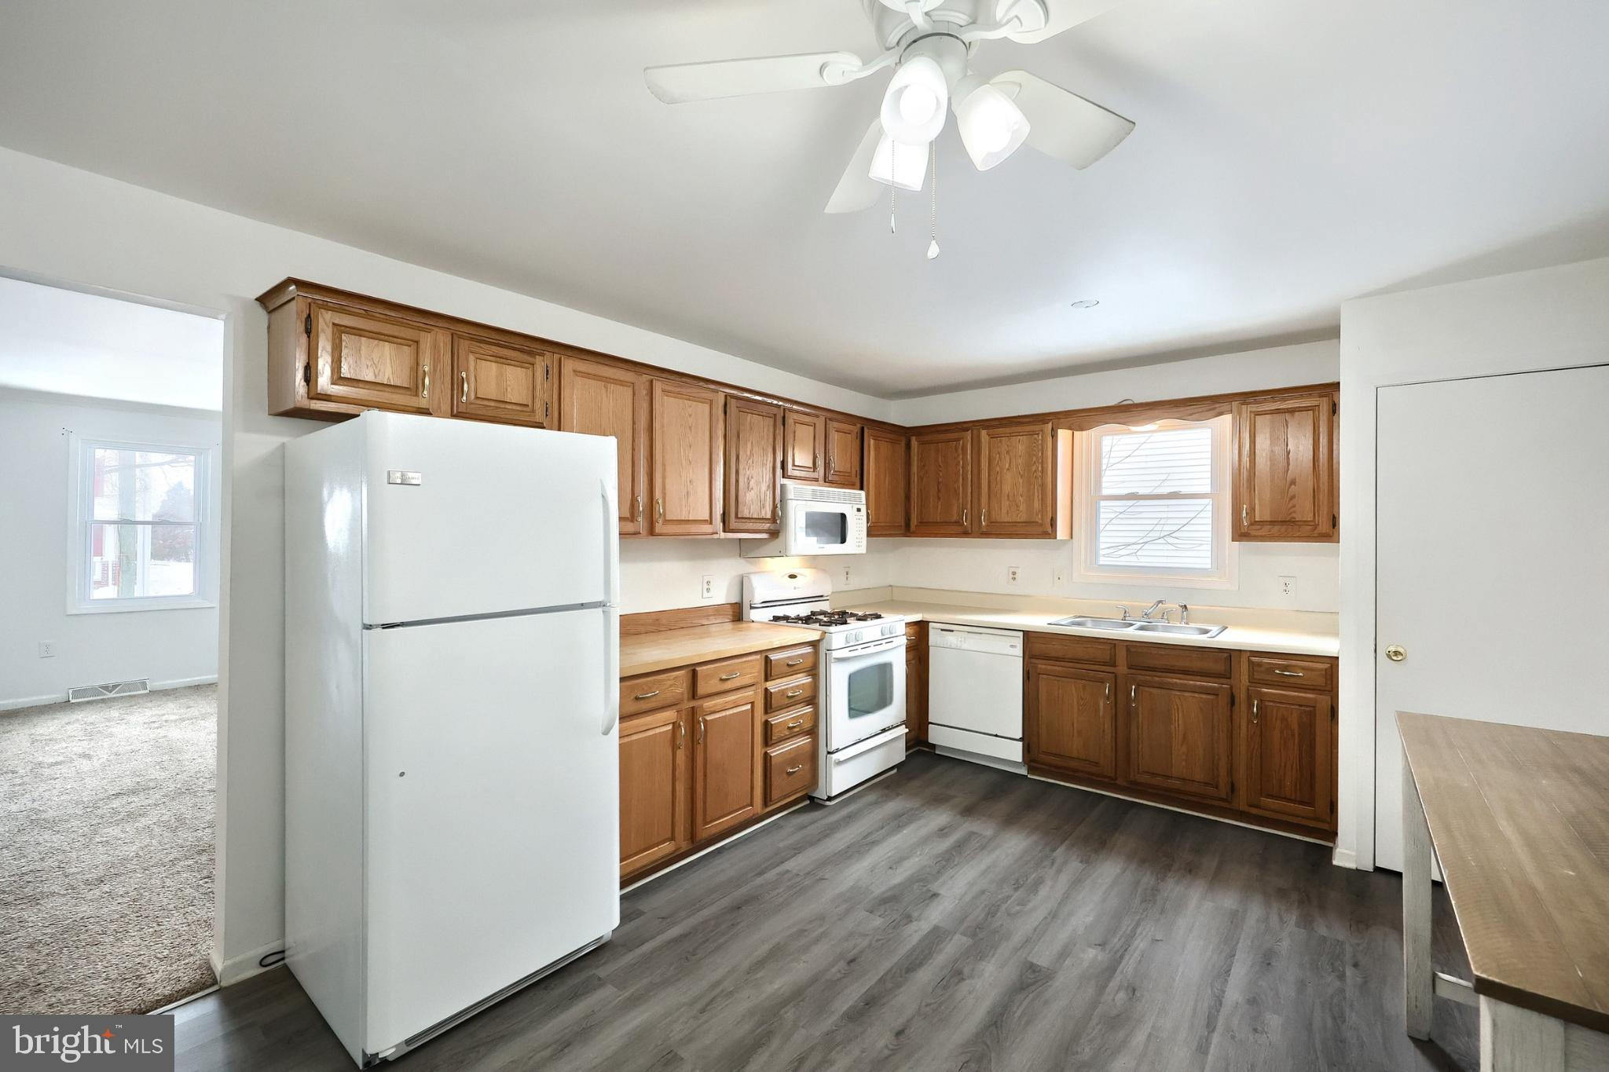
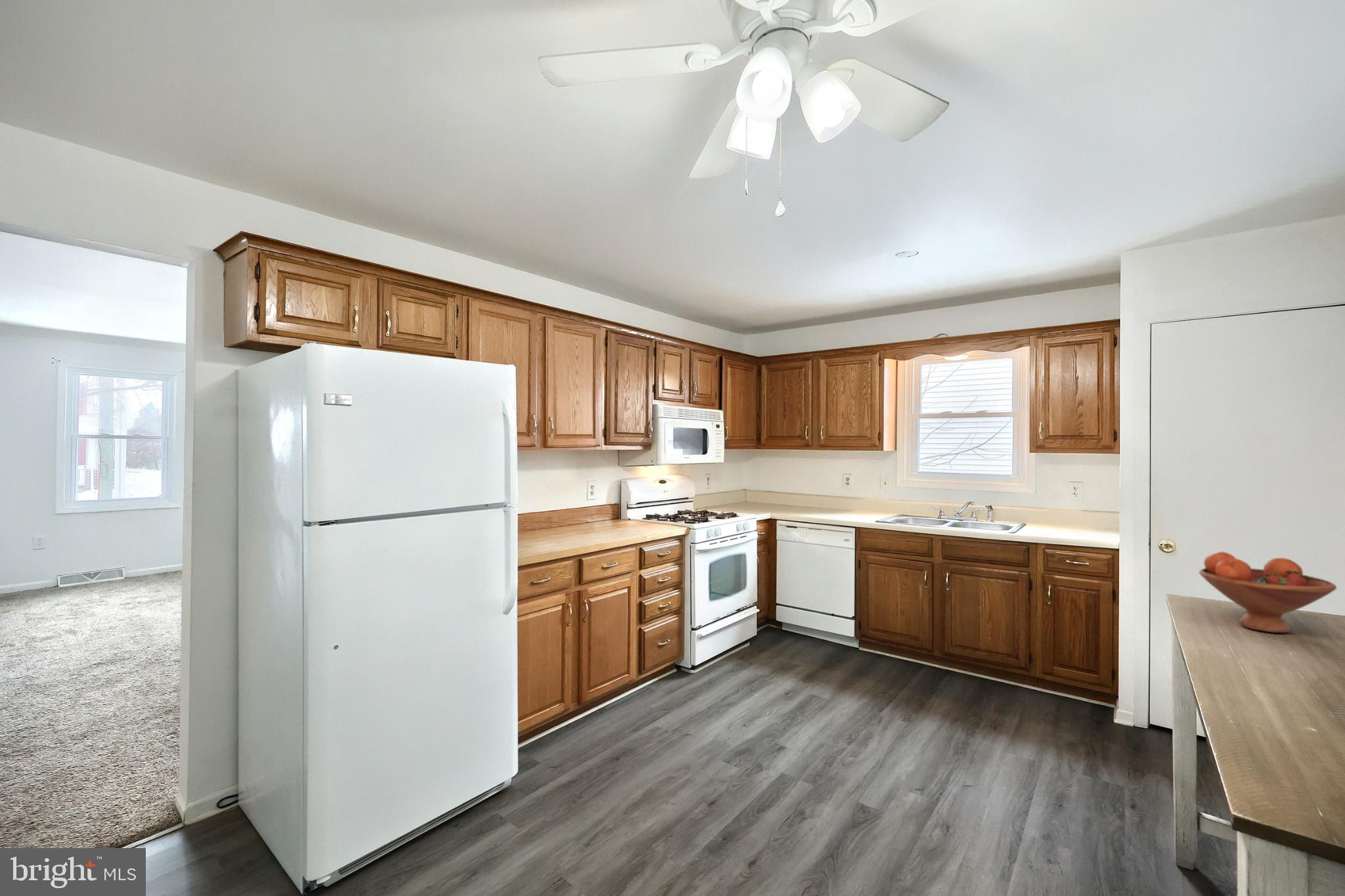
+ fruit bowl [1199,551,1337,633]
